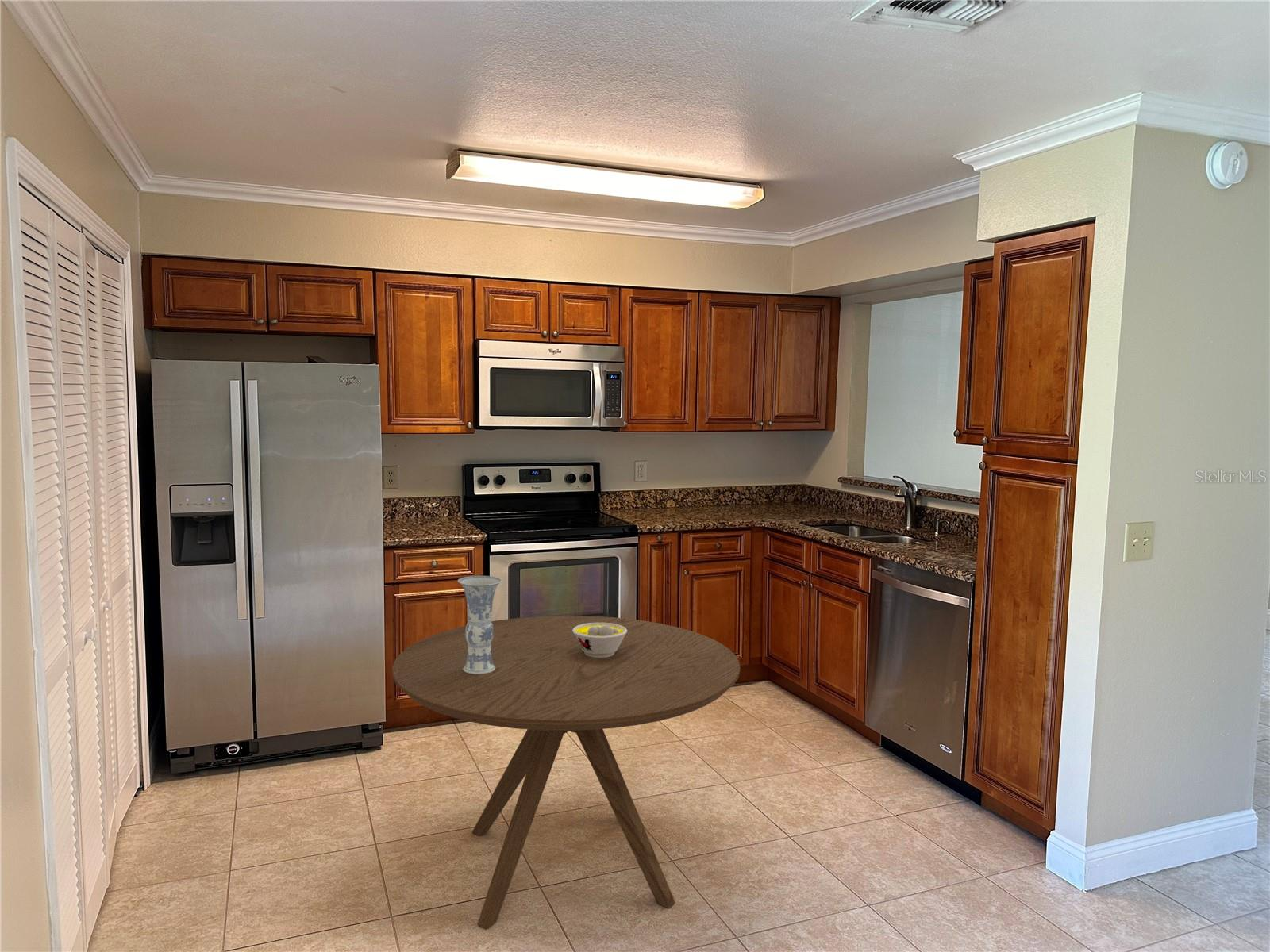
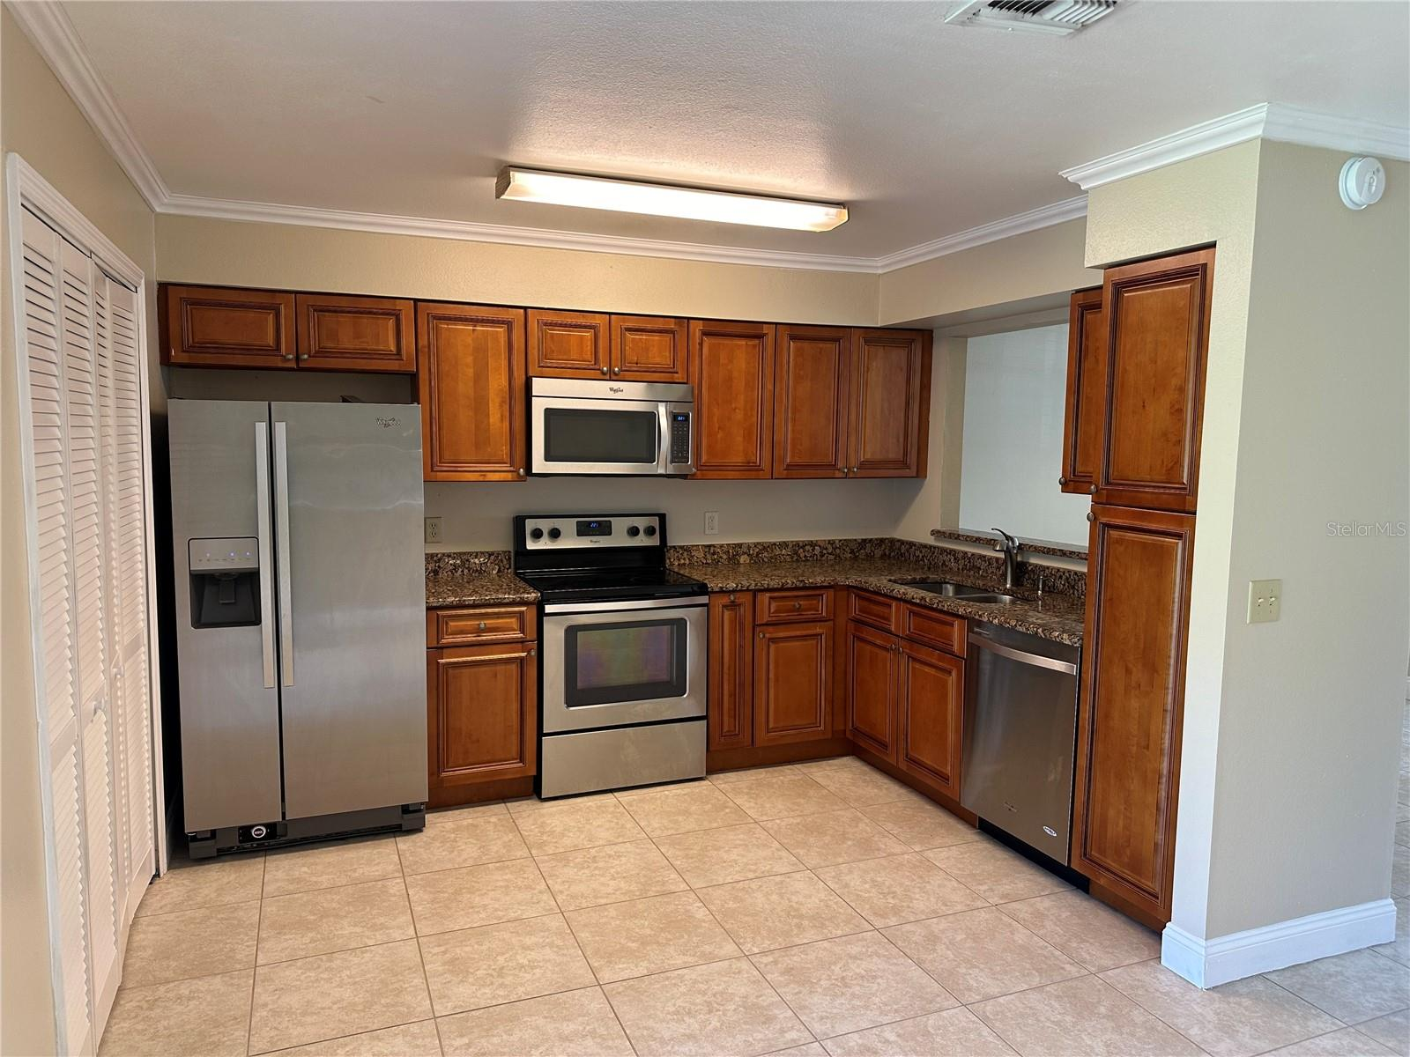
- bowl [572,623,627,658]
- dining table [391,615,741,930]
- vase [457,575,502,674]
